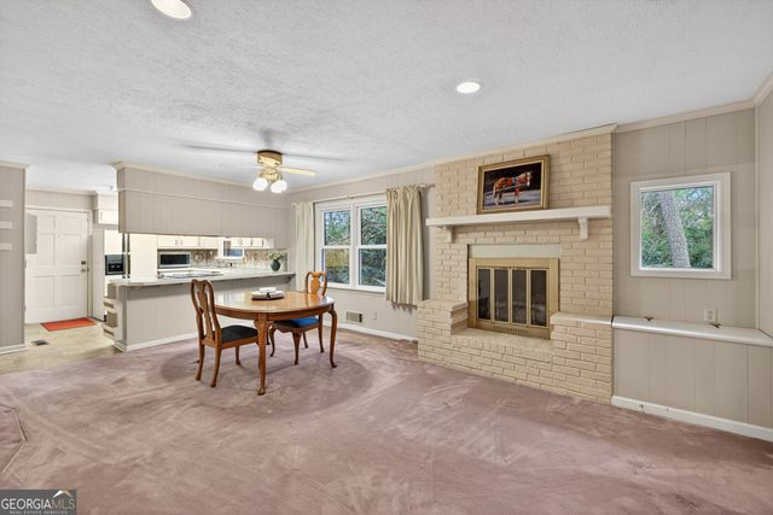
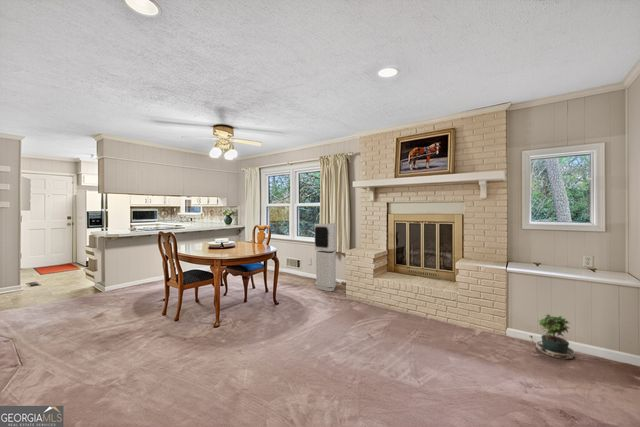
+ air purifier [314,222,338,292]
+ potted plant [534,313,577,360]
